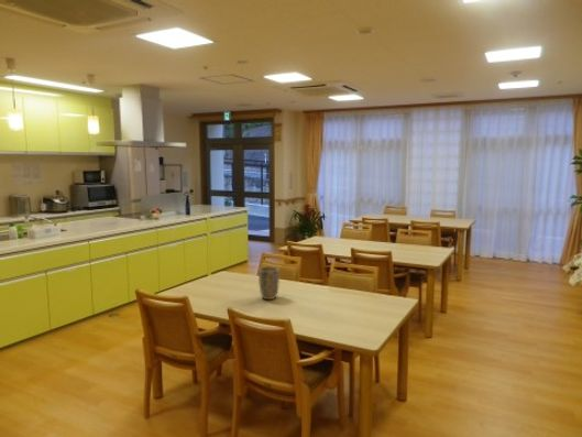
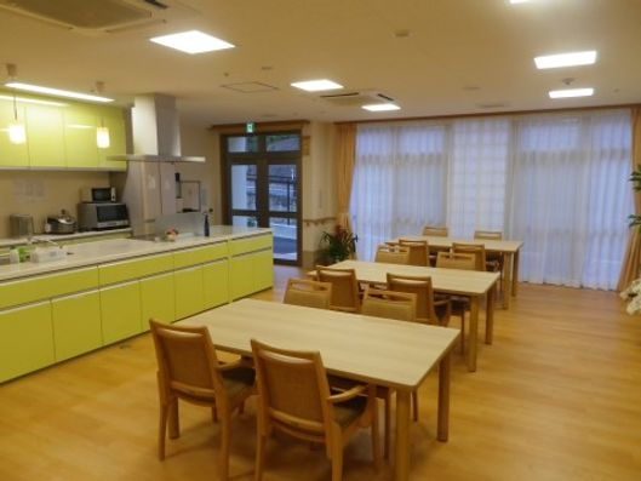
- plant pot [257,265,281,301]
